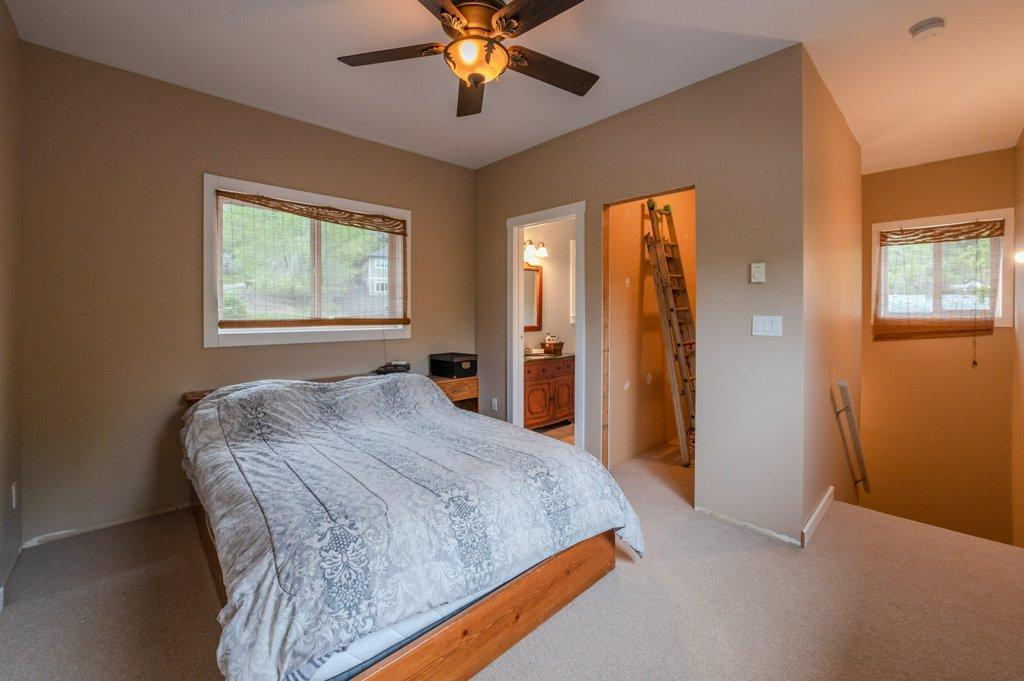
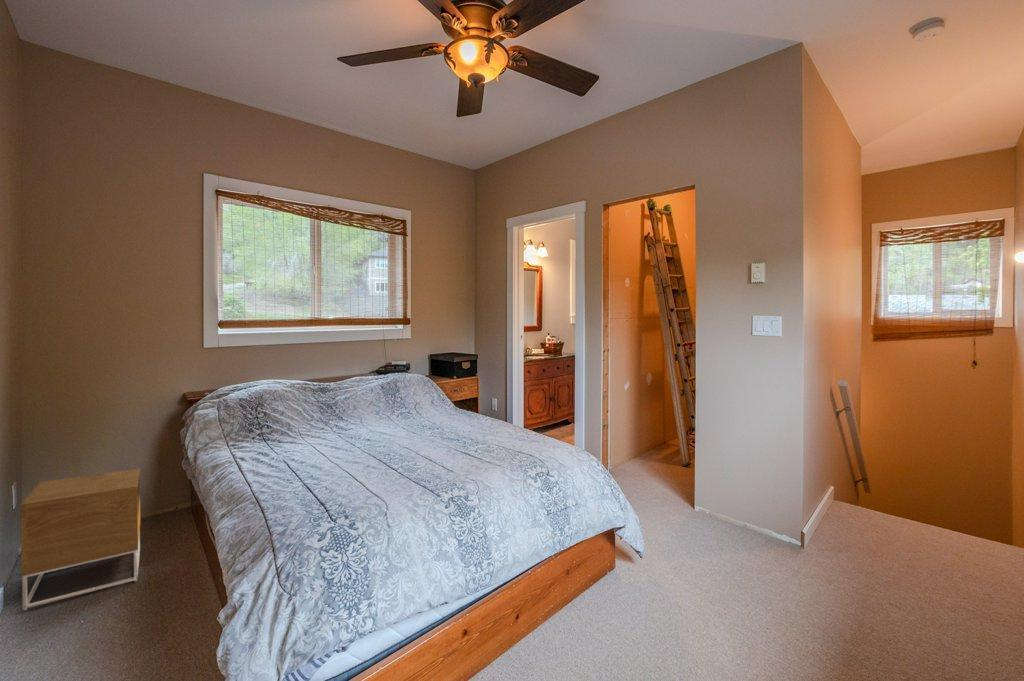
+ nightstand [20,467,141,611]
